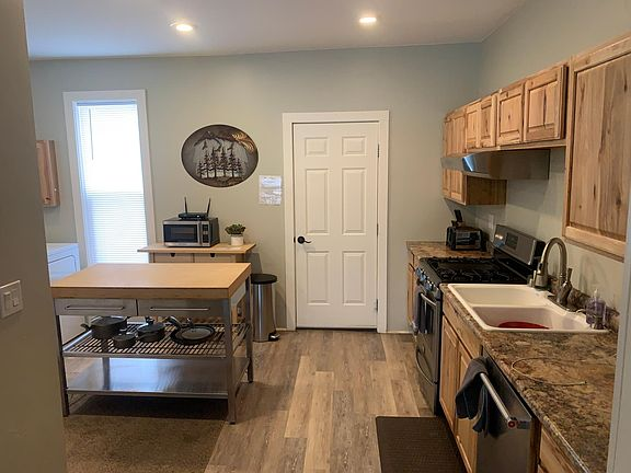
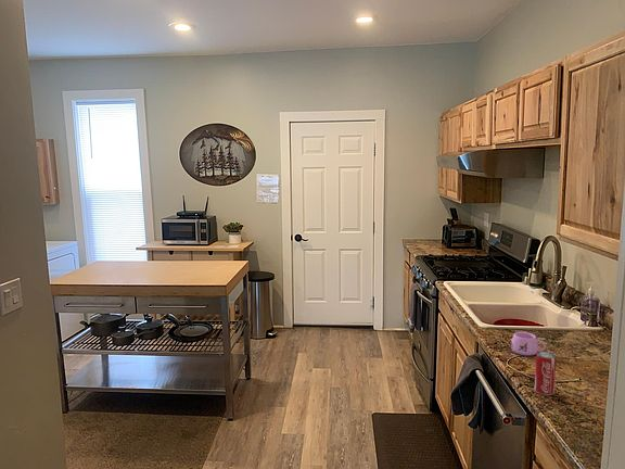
+ beverage can [534,351,557,396]
+ mug [510,331,547,356]
